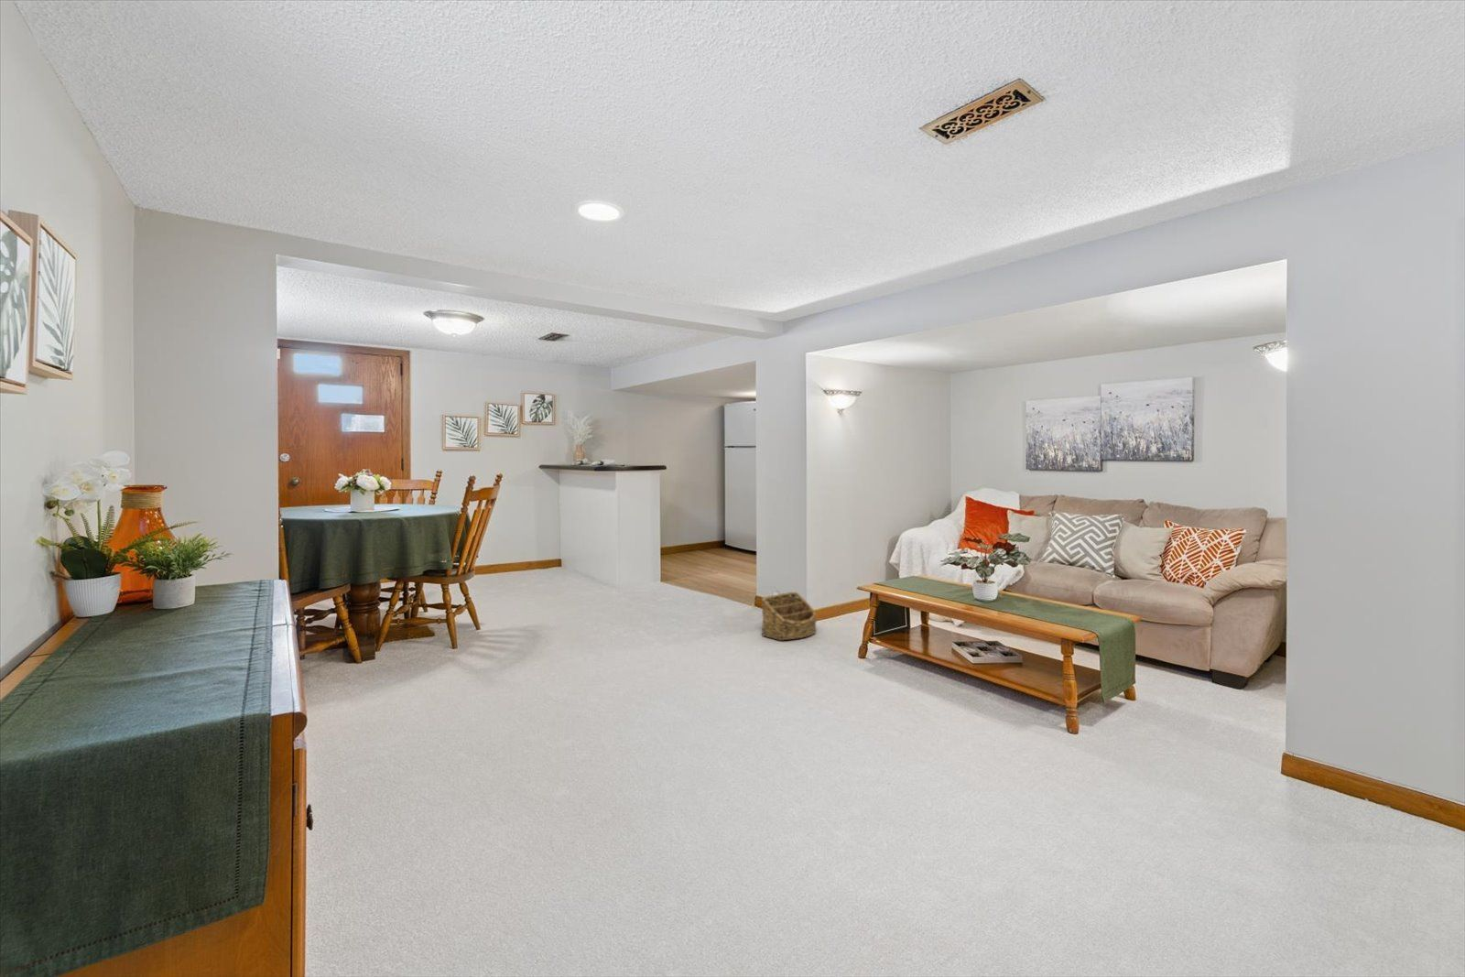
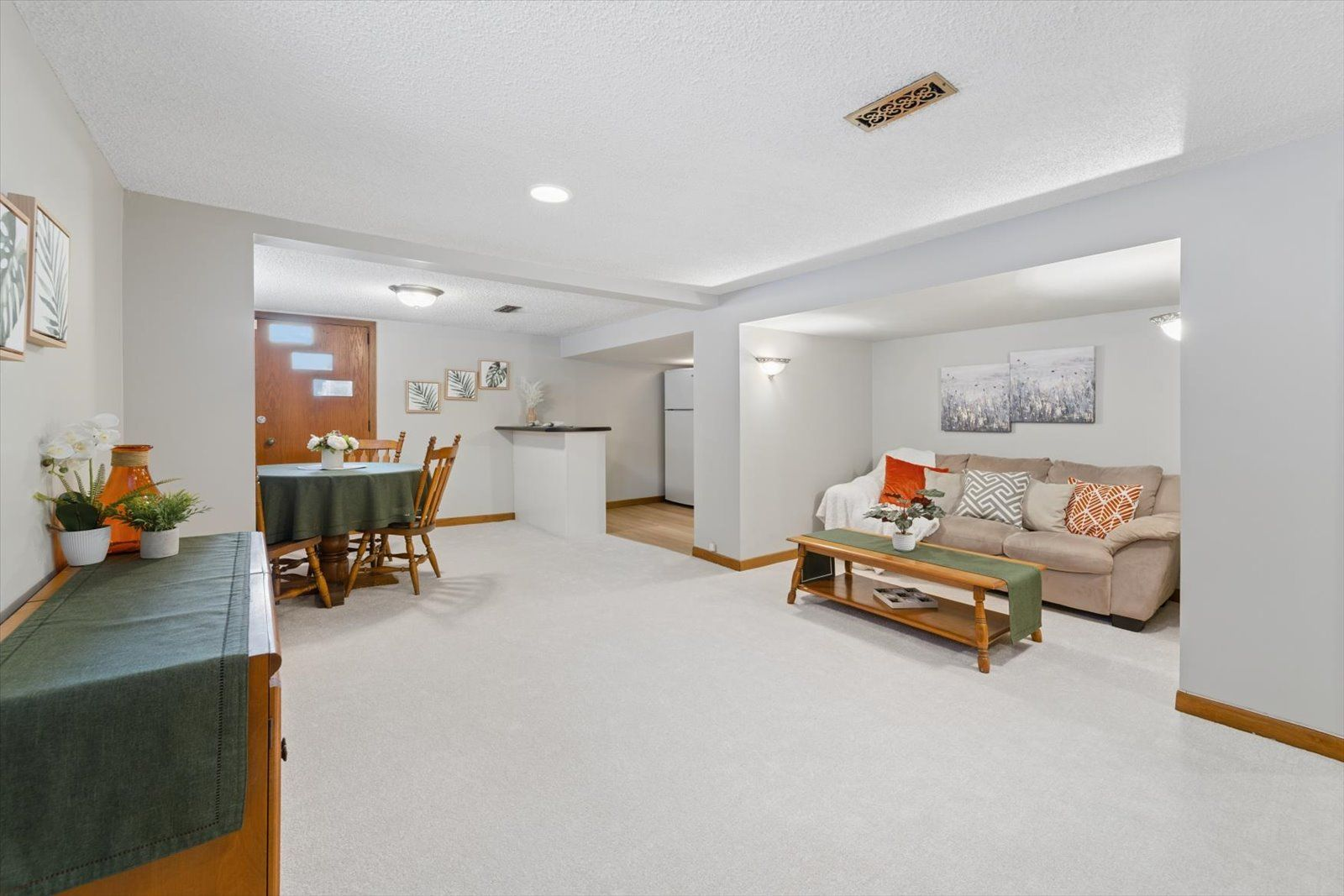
- basket [761,591,816,641]
